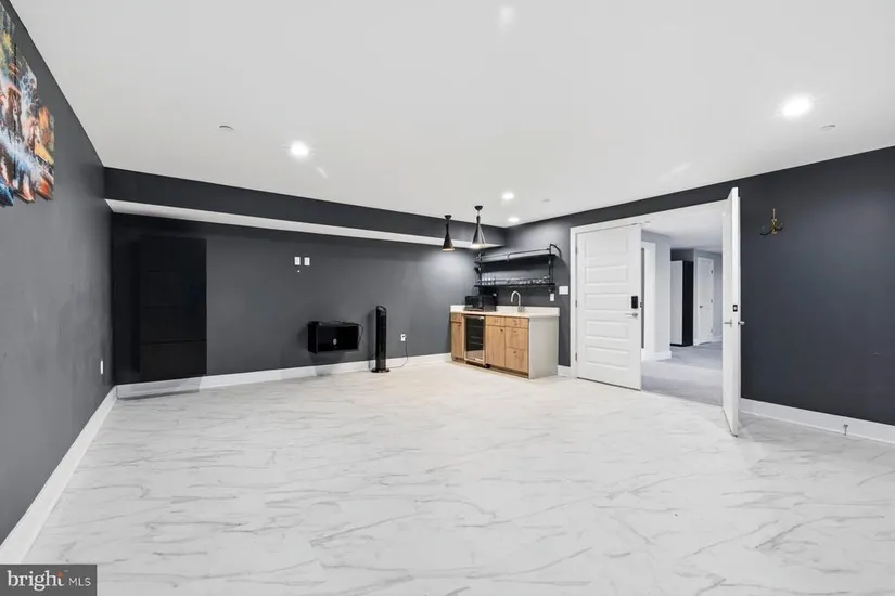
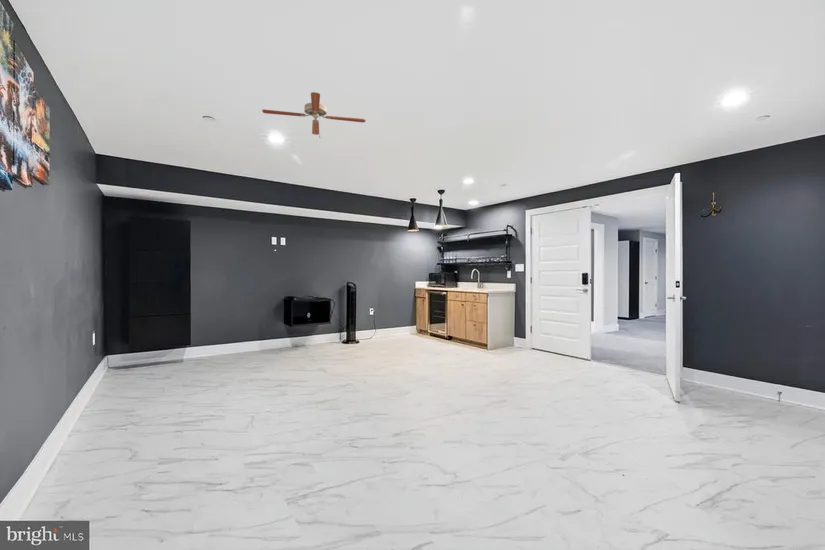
+ ceiling fan [261,91,367,139]
